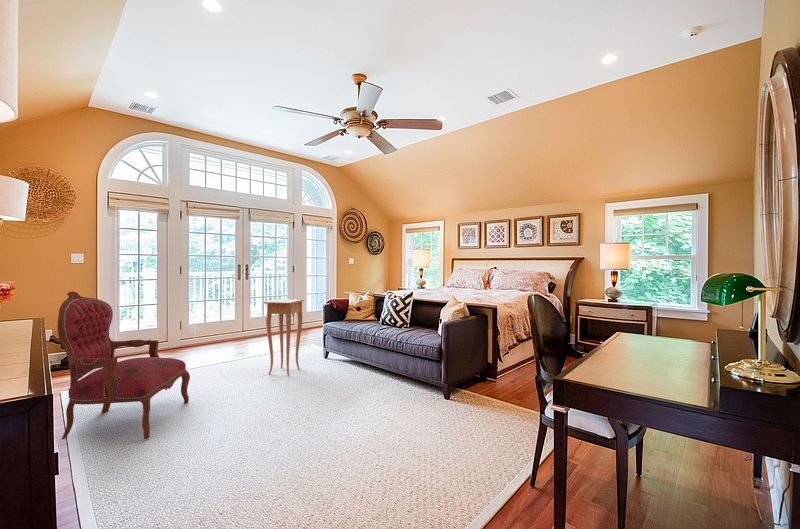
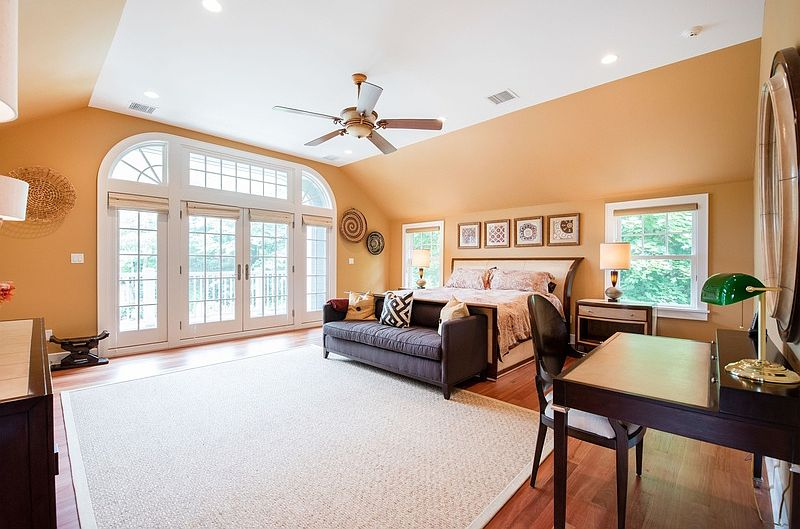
- armchair [57,290,191,440]
- side table [263,298,305,377]
